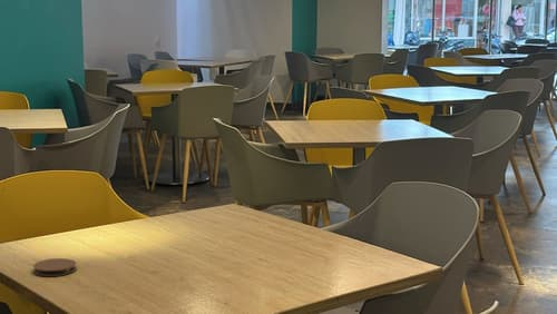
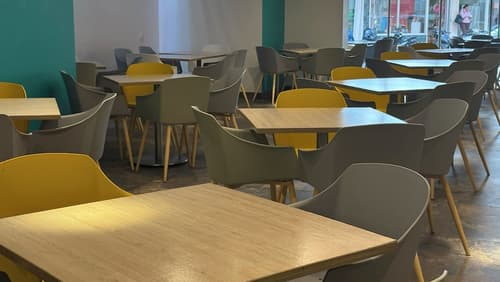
- coaster [32,257,78,277]
